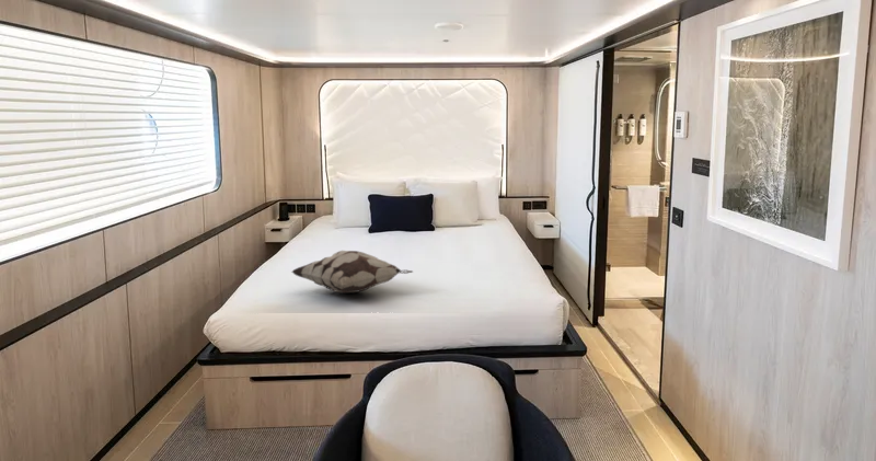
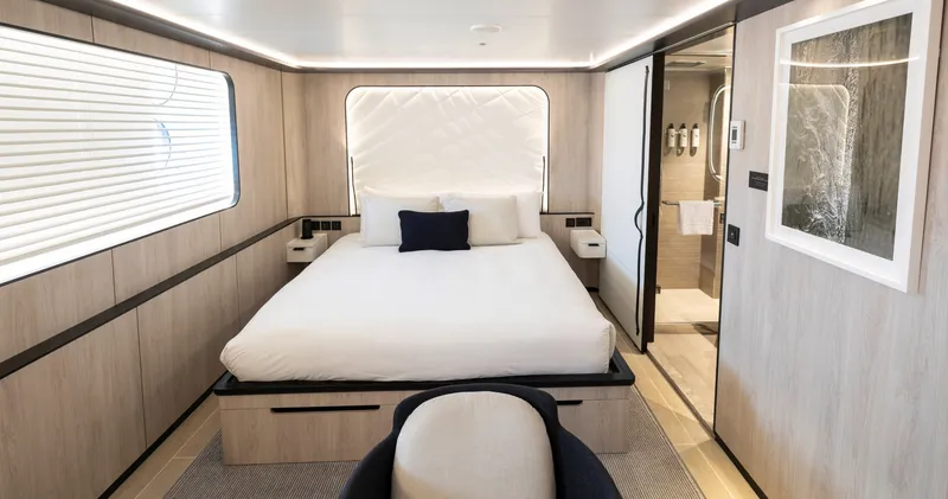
- decorative pillow [291,250,414,293]
